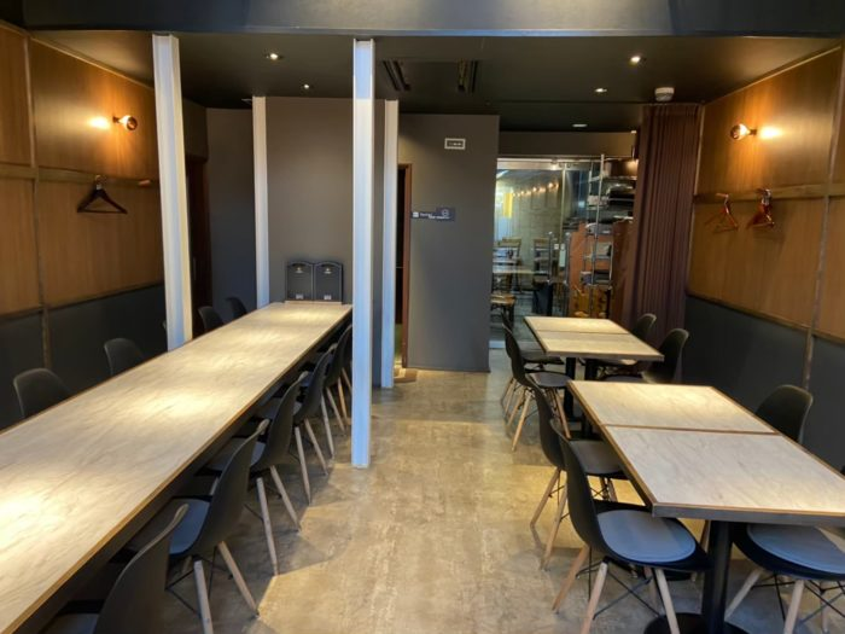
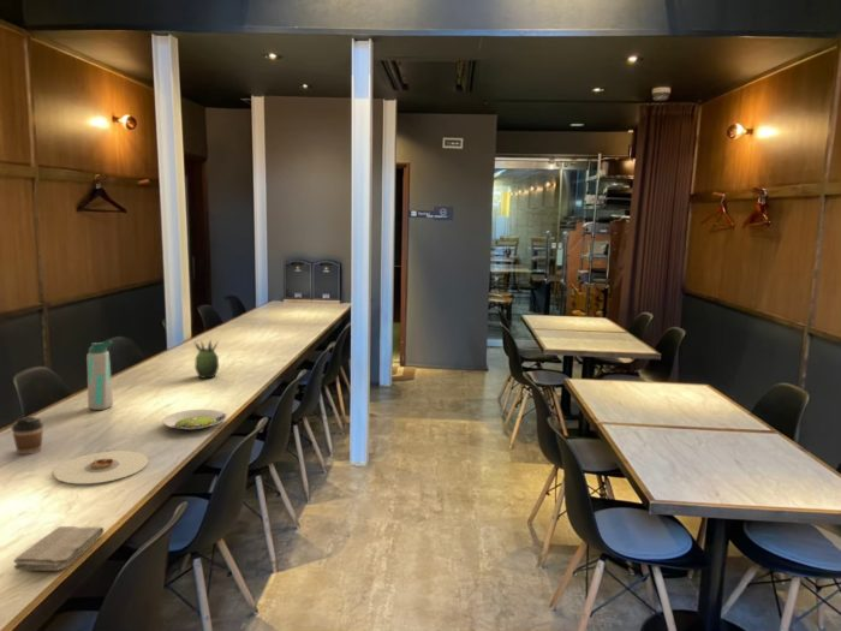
+ plate [53,450,149,484]
+ washcloth [13,525,105,572]
+ succulent plant [193,338,220,380]
+ salad plate [161,409,228,431]
+ water bottle [85,339,114,411]
+ coffee cup [11,416,44,456]
